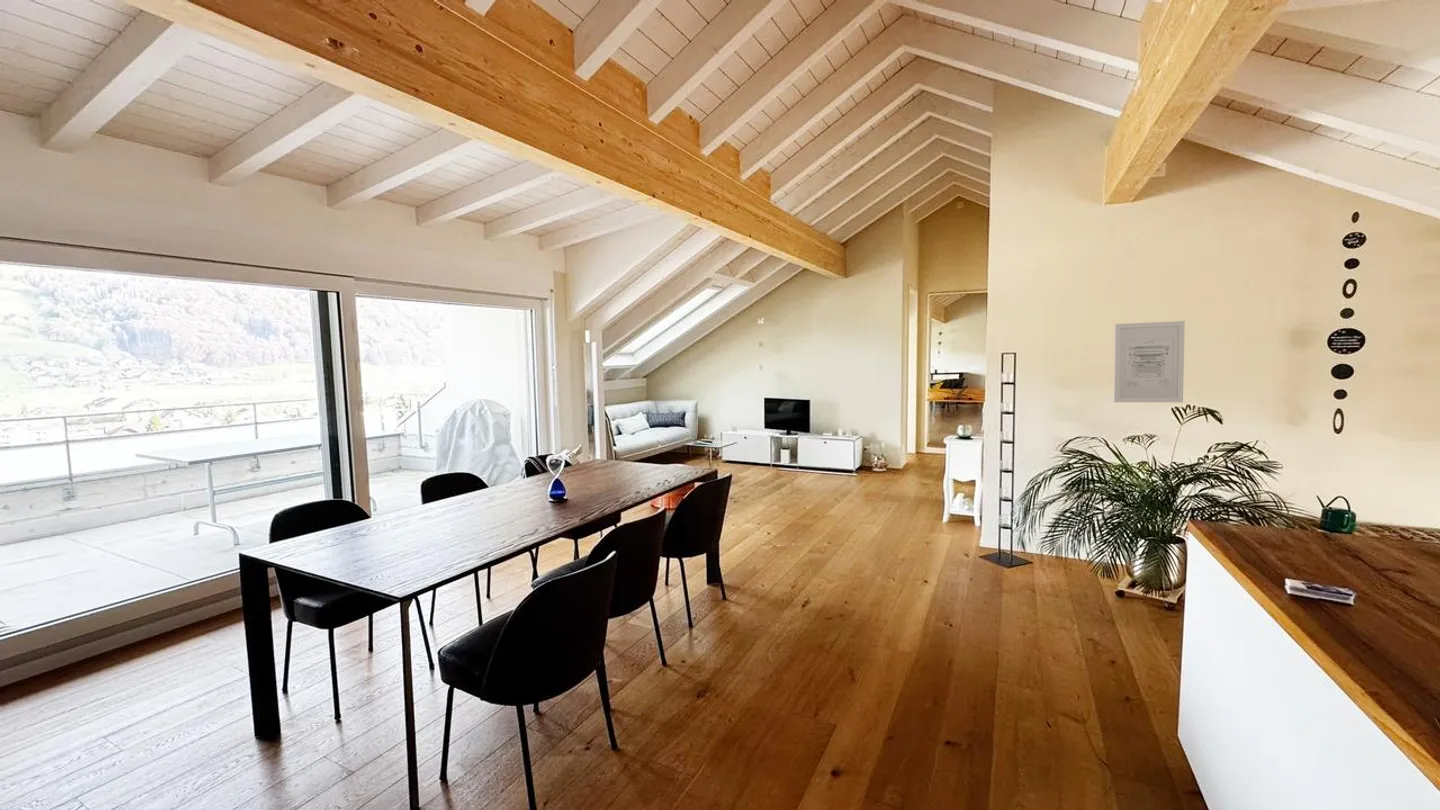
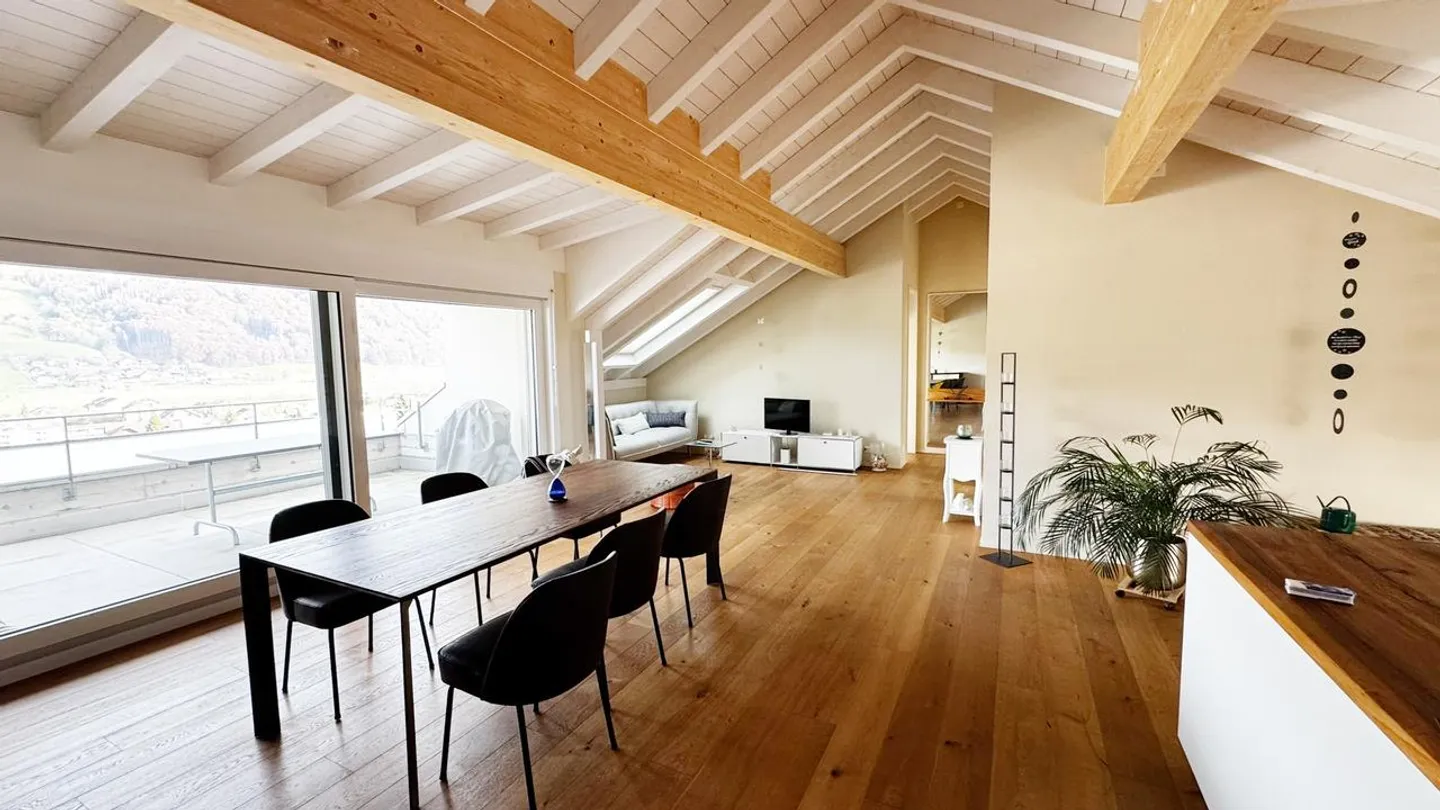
- wall art [1113,320,1186,403]
